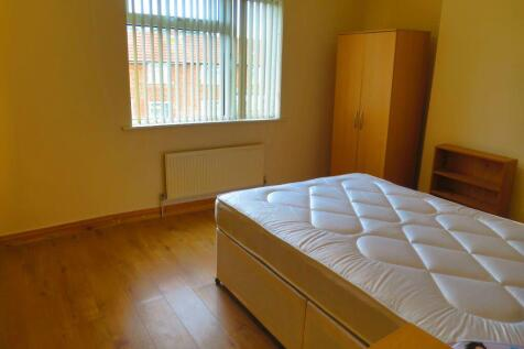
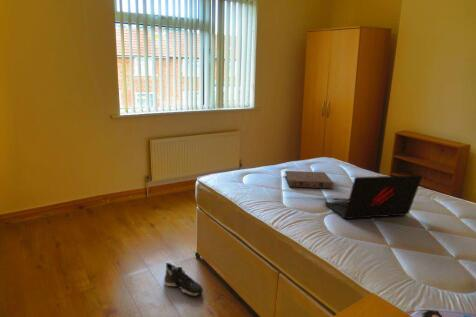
+ laptop [323,174,423,220]
+ shoe [163,262,204,297]
+ book [284,170,334,189]
